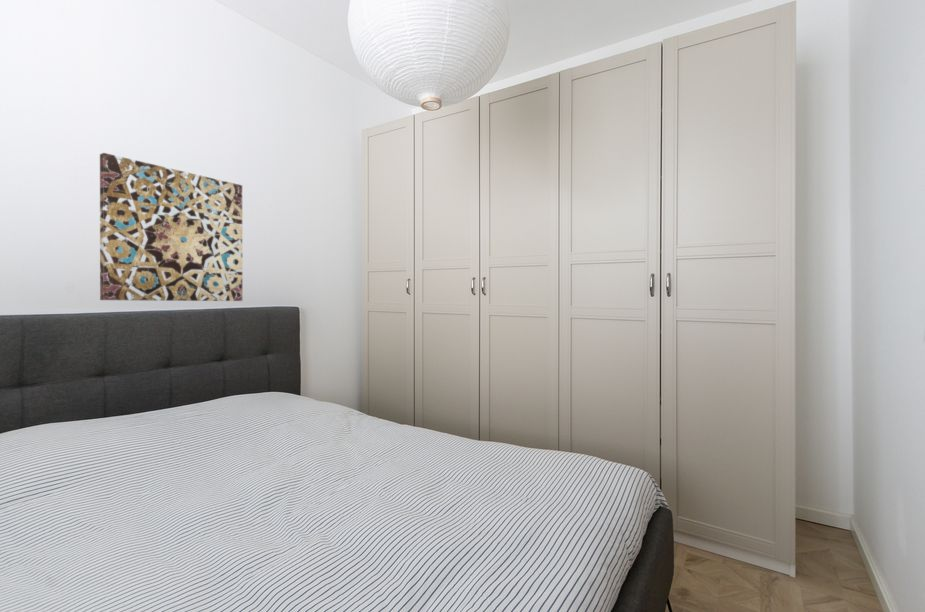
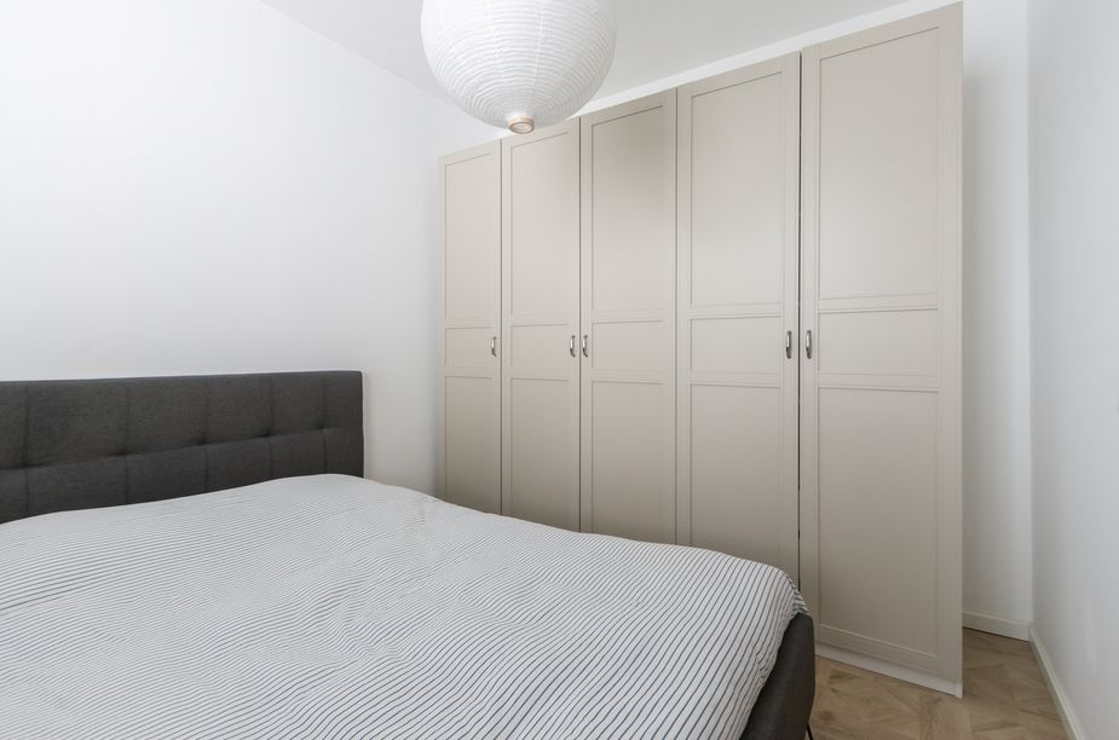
- wall art [99,152,243,302]
